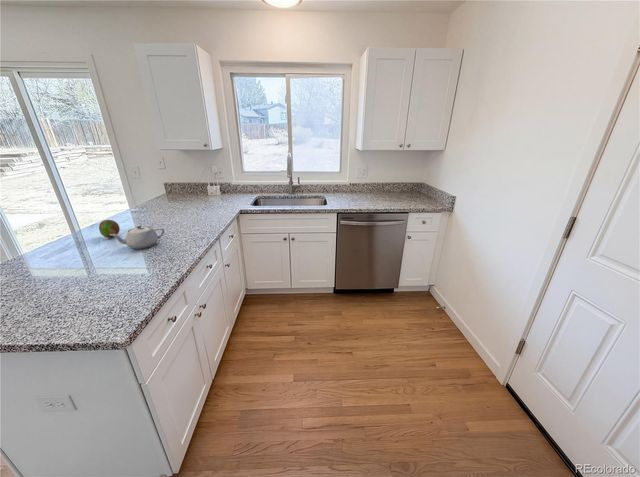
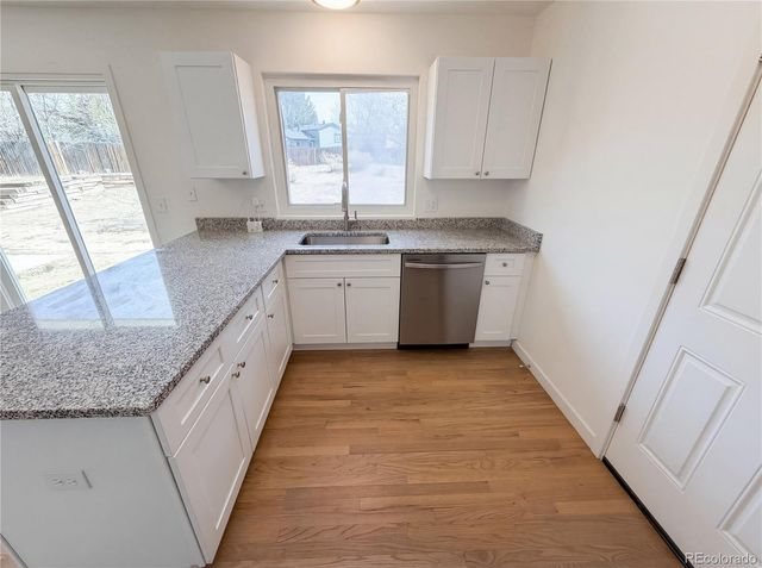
- teapot [110,224,165,250]
- fruit [98,219,121,239]
